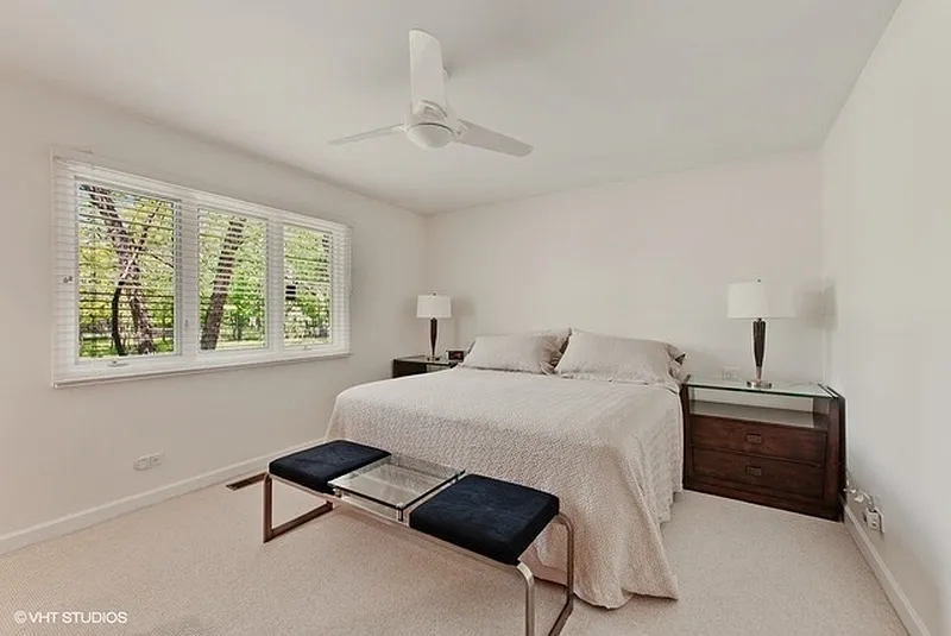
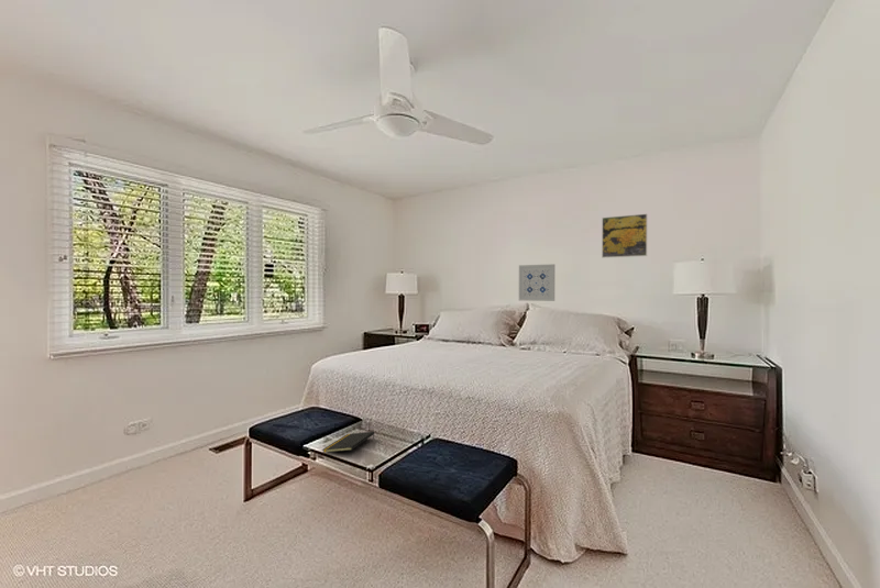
+ notepad [321,431,375,454]
+ wall art [518,263,556,302]
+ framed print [601,213,648,258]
